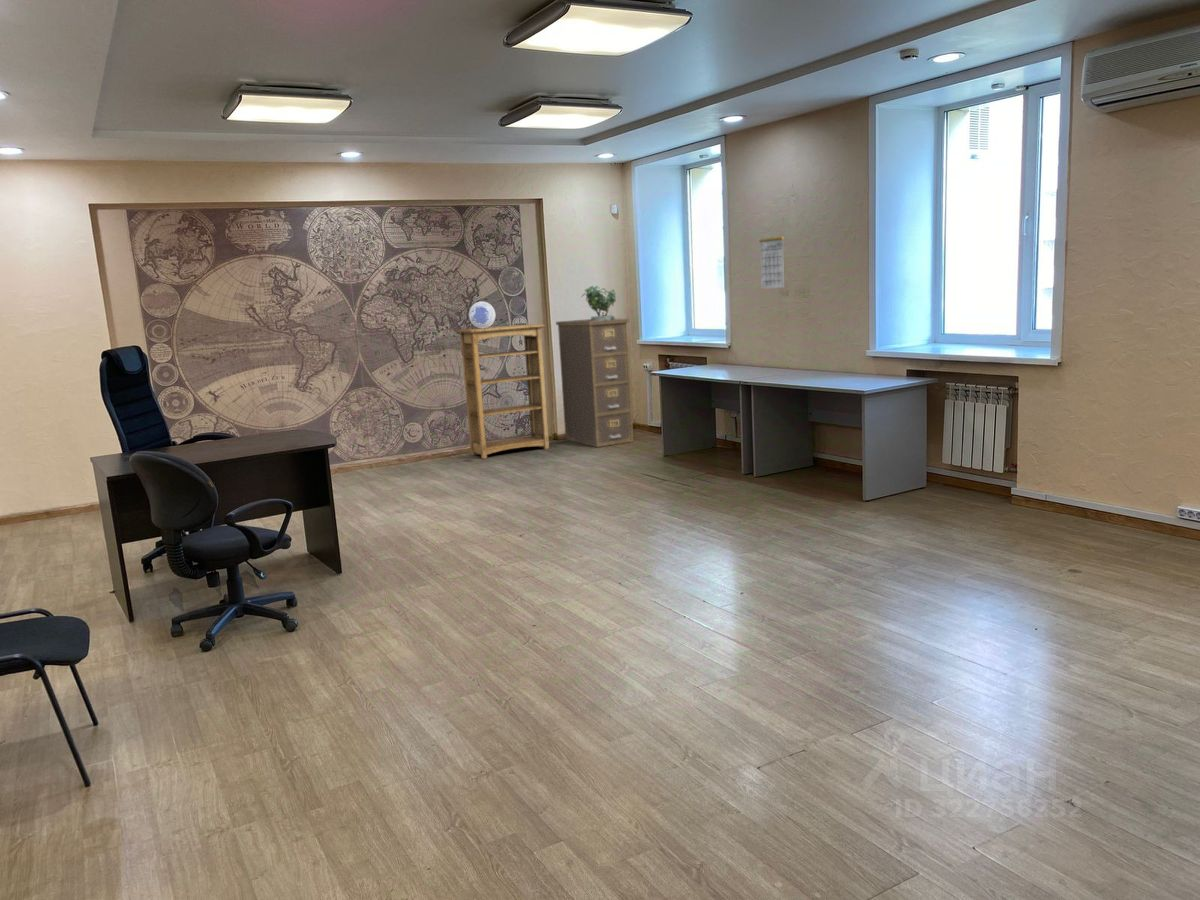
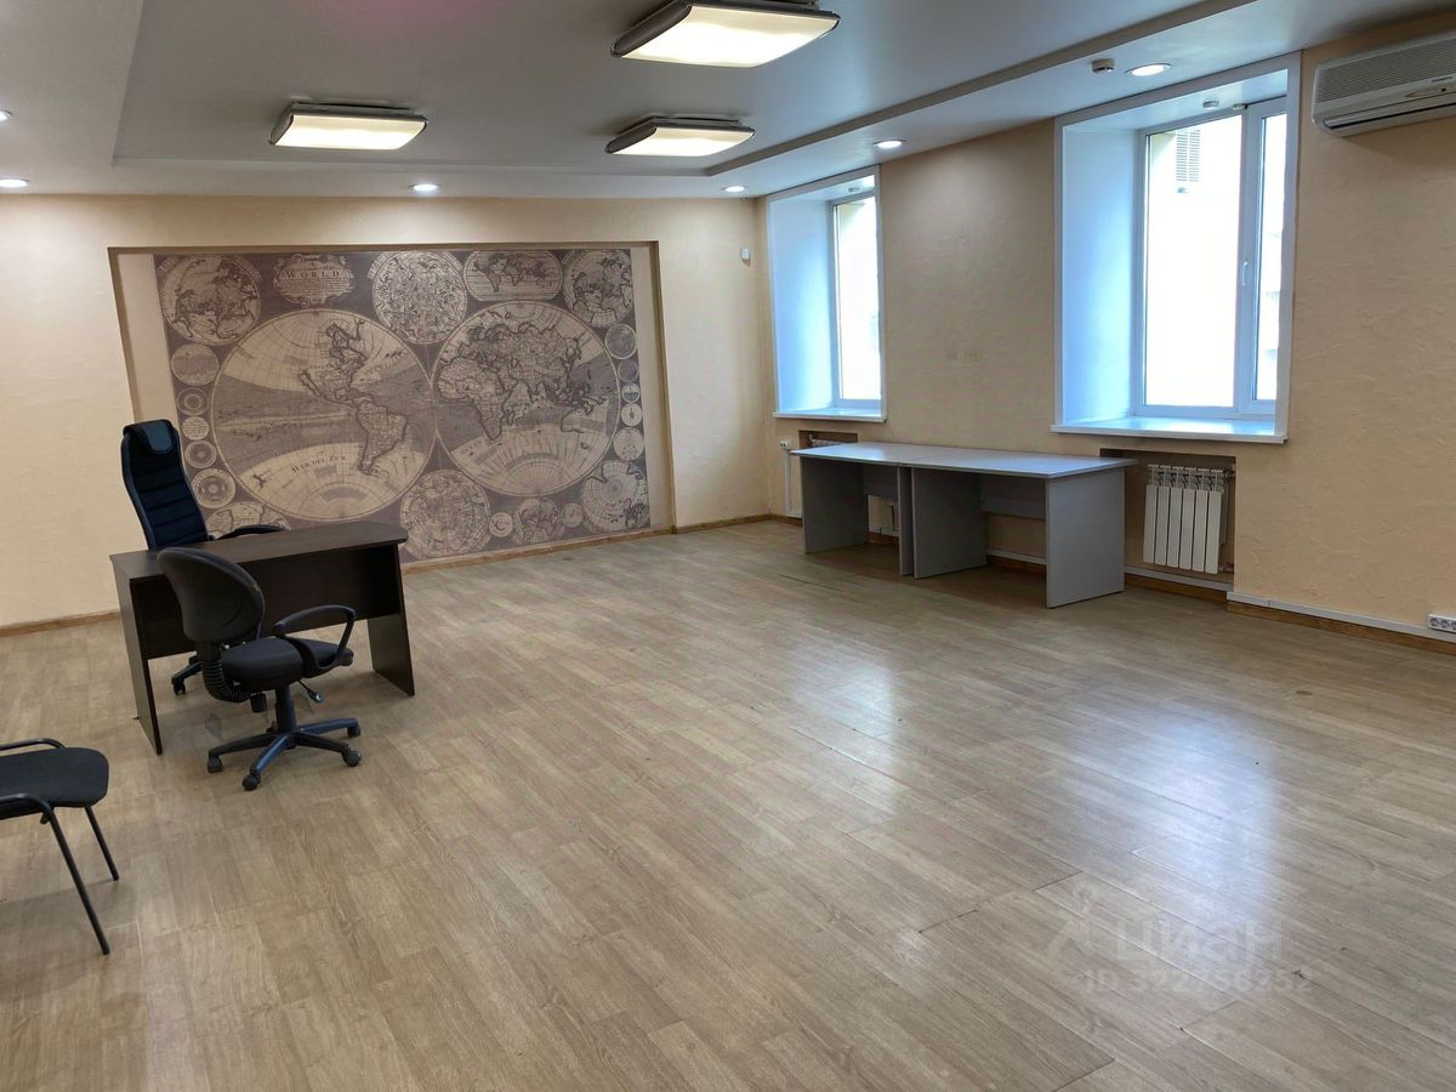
- potted plant [581,282,617,321]
- bookshelf [455,323,550,460]
- calendar [758,225,785,290]
- globe [468,300,497,329]
- filing cabinet [555,318,634,448]
